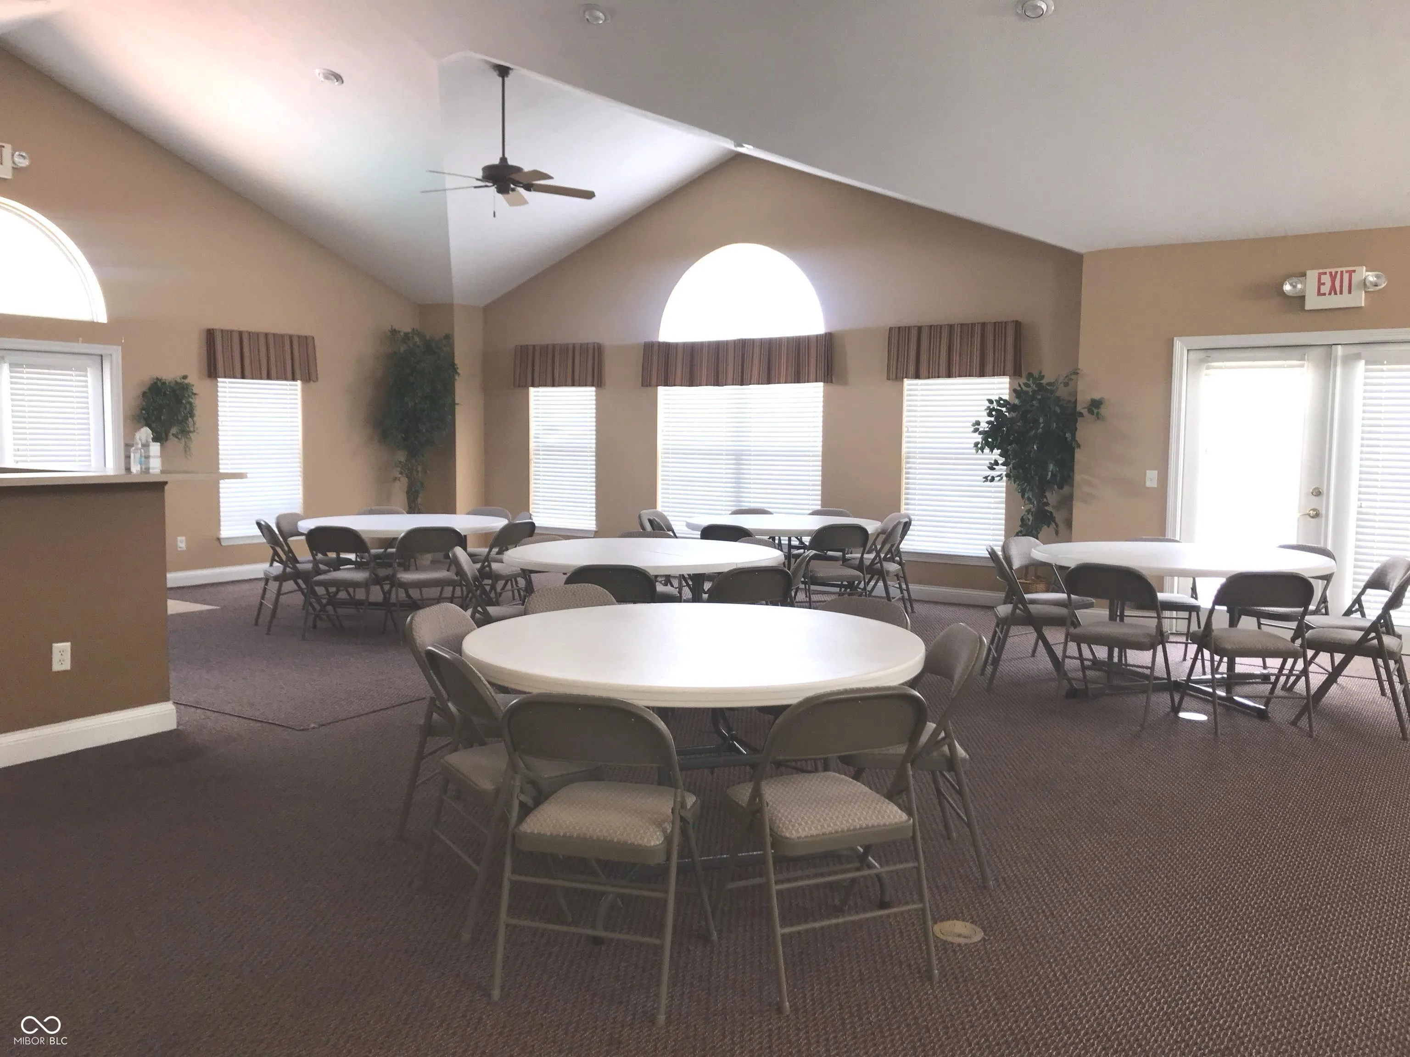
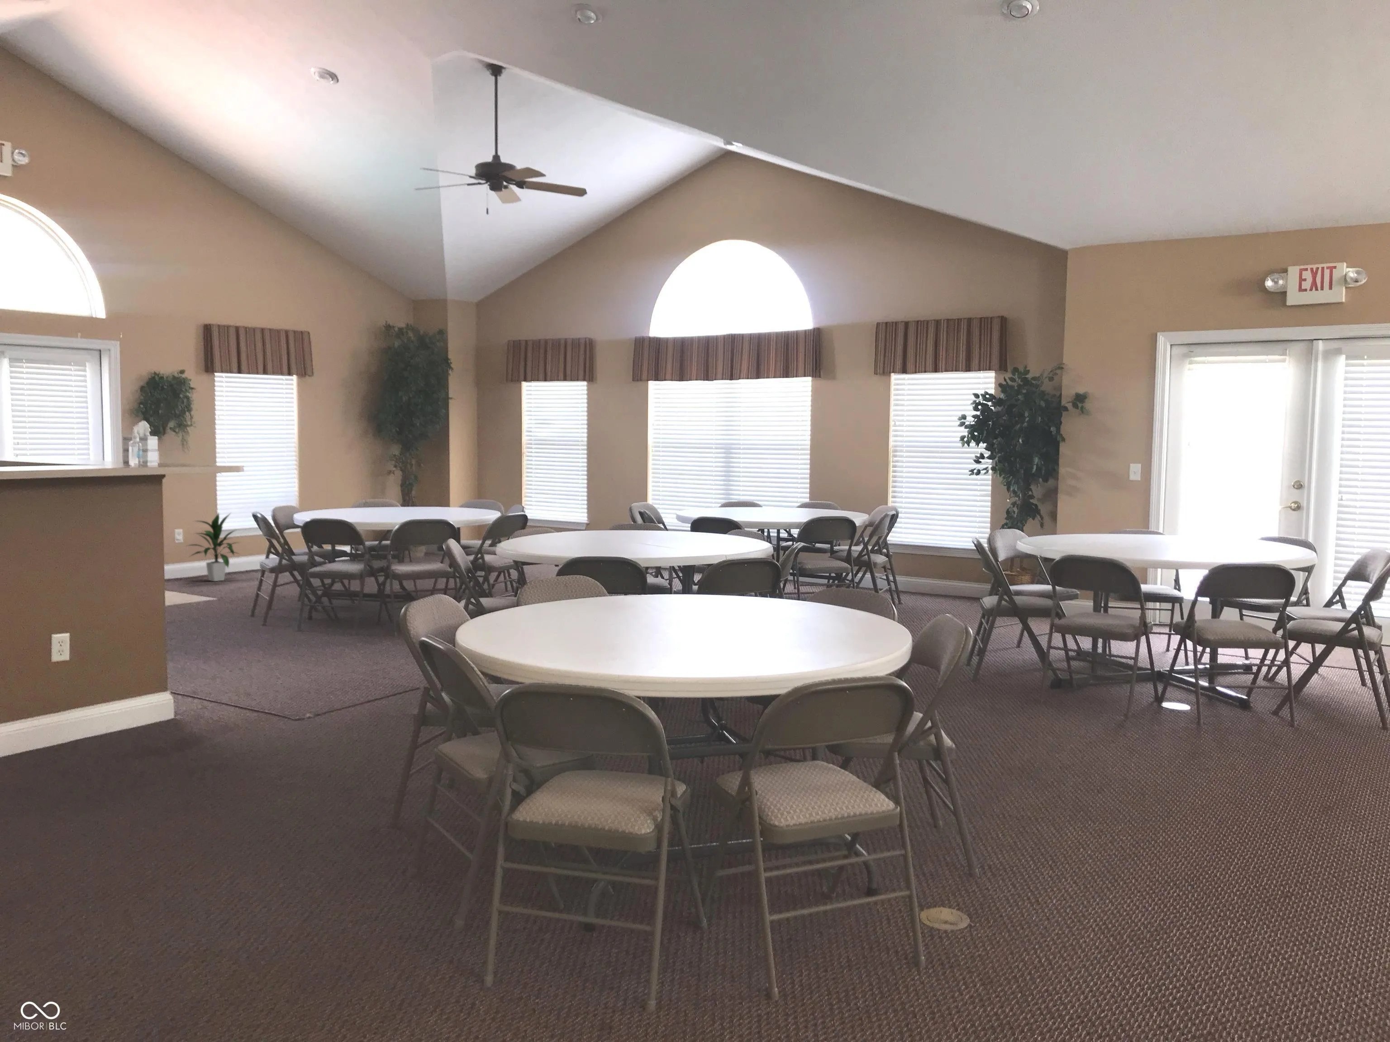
+ indoor plant [183,511,243,581]
